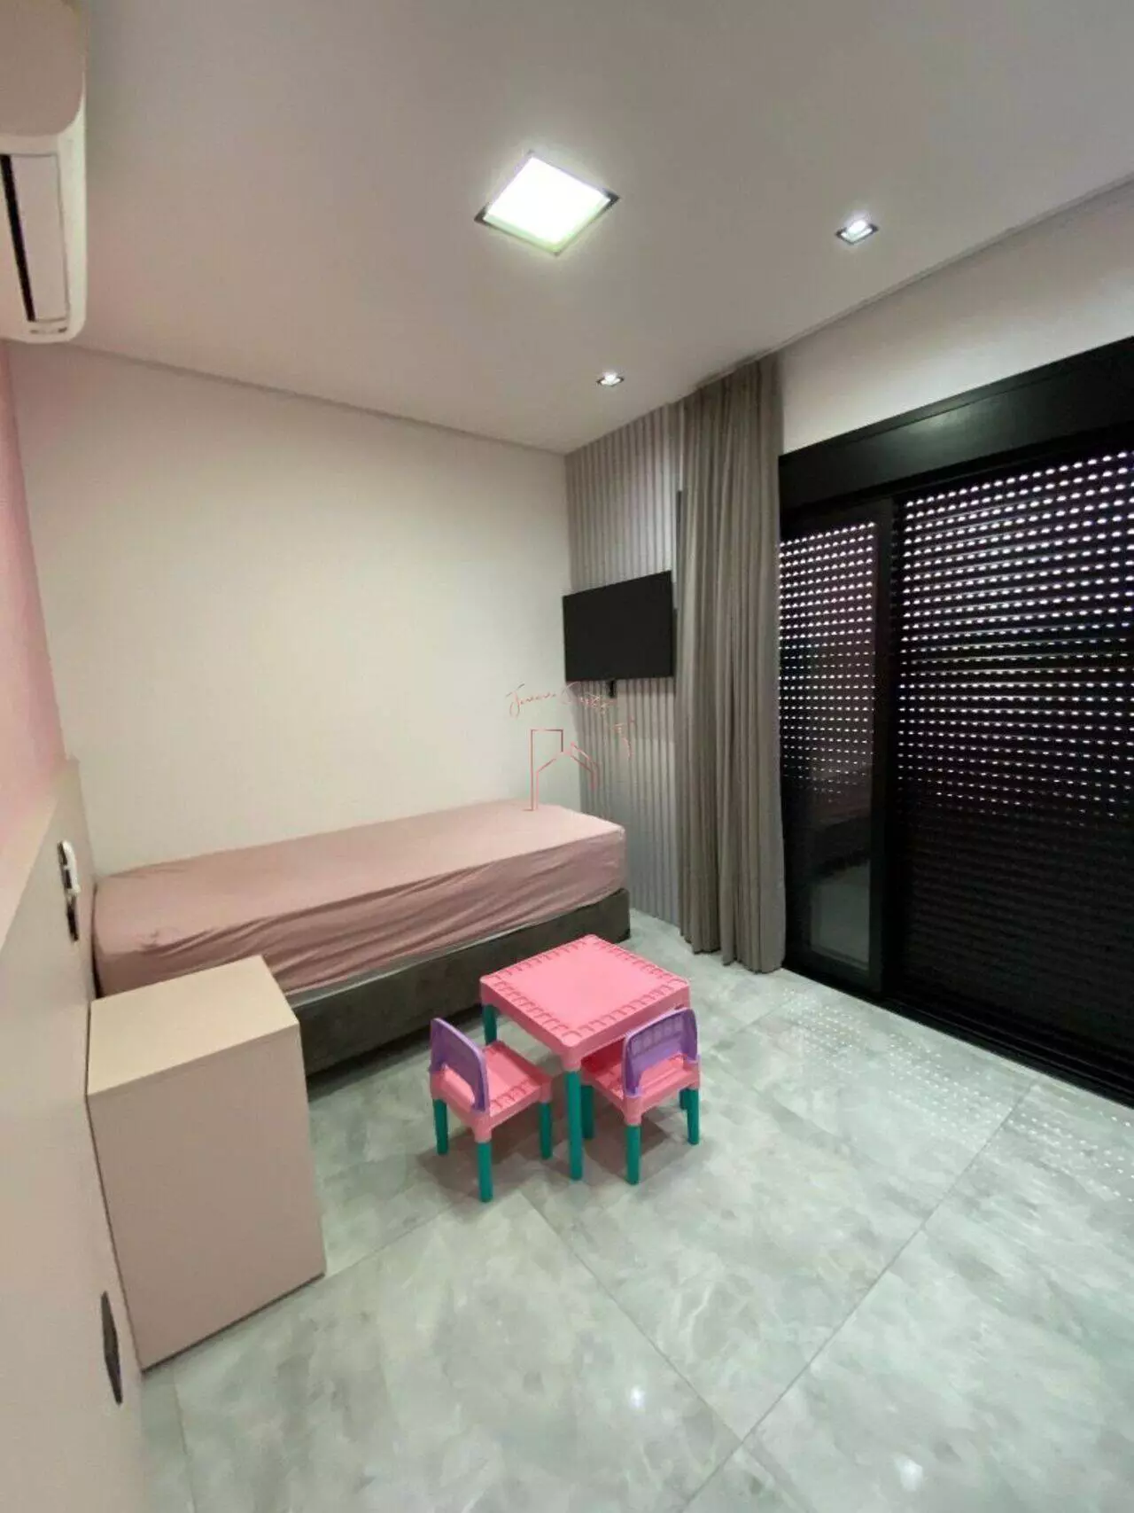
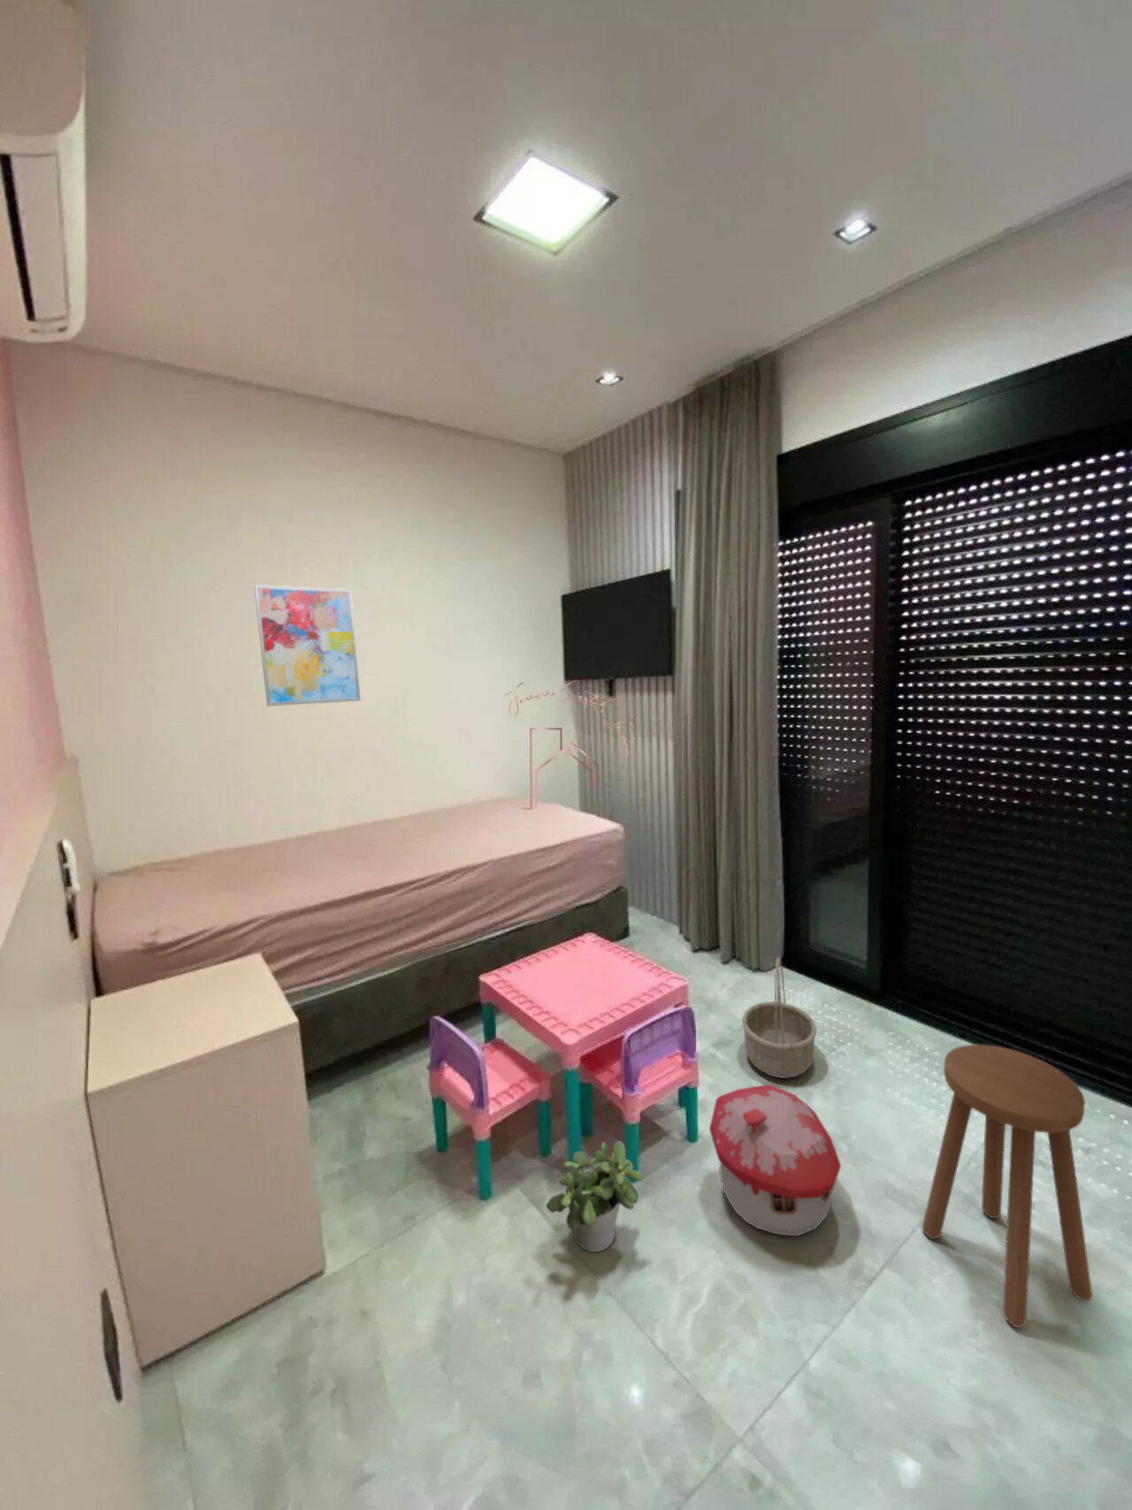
+ wall art [253,584,361,706]
+ stool [922,1044,1093,1328]
+ toy house [709,1084,842,1237]
+ basket [741,956,818,1080]
+ potted plant [545,1140,643,1253]
